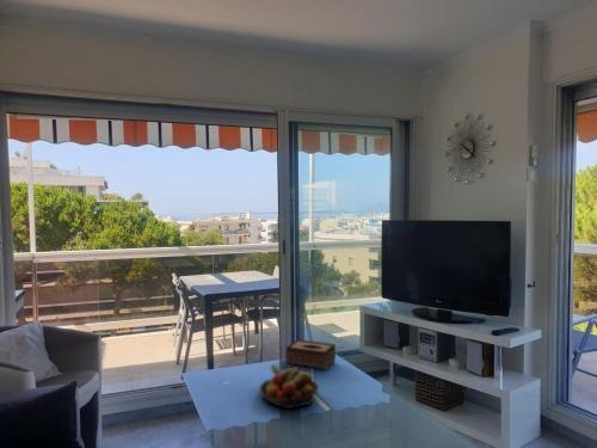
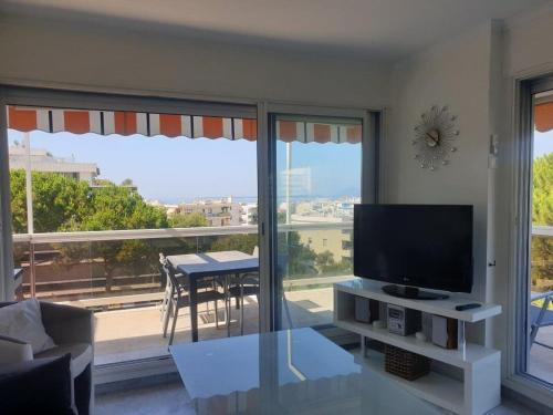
- fruit bowl [258,363,320,410]
- tissue box [284,338,337,370]
